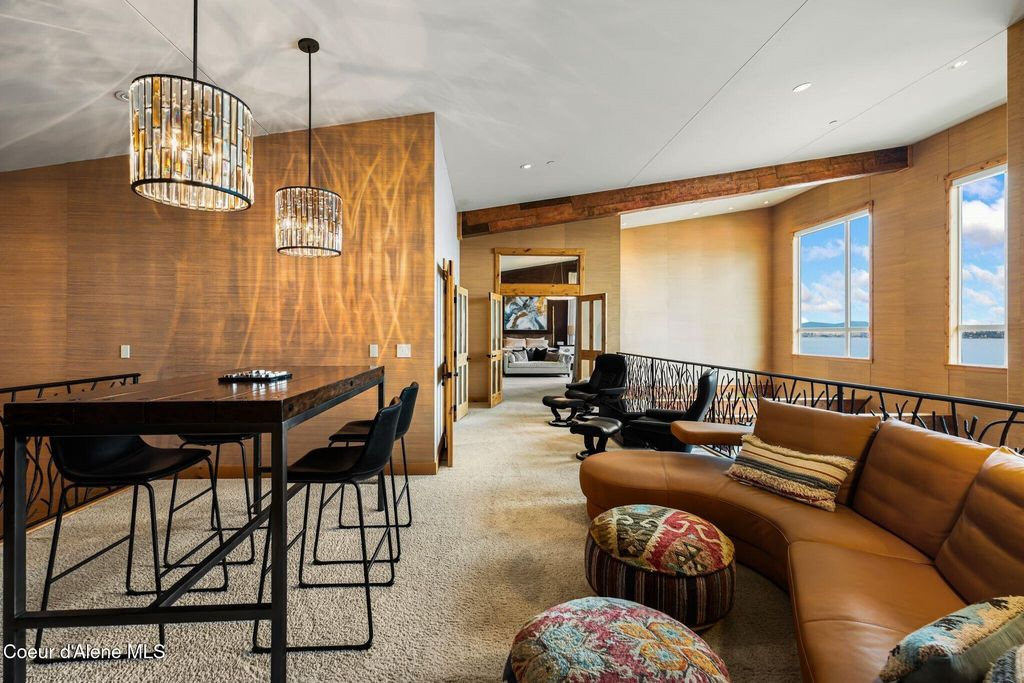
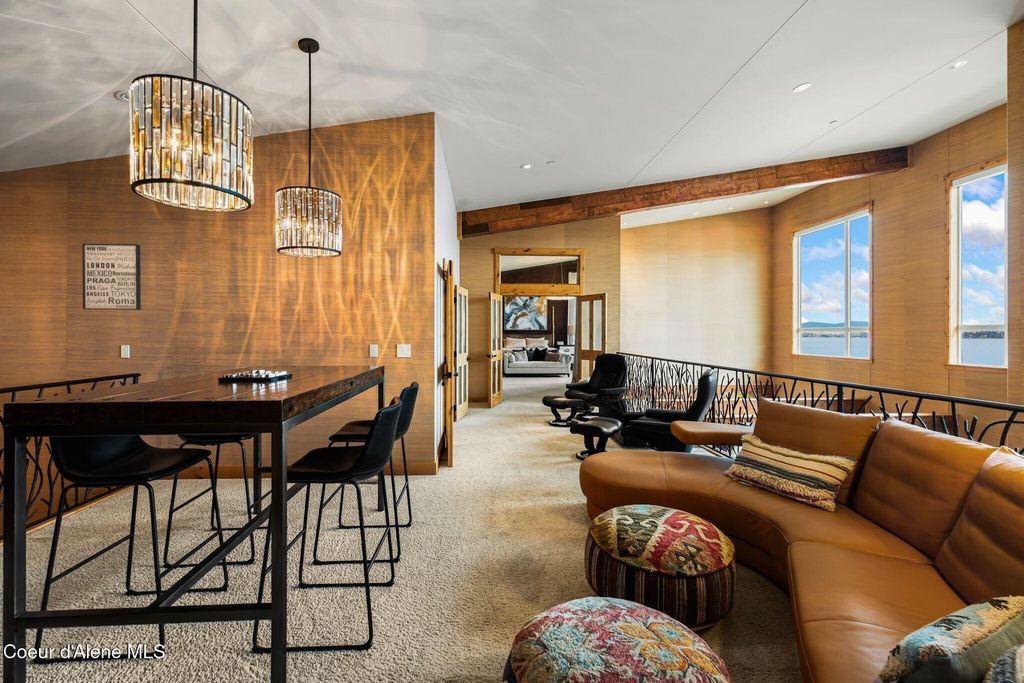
+ wall art [81,243,142,311]
